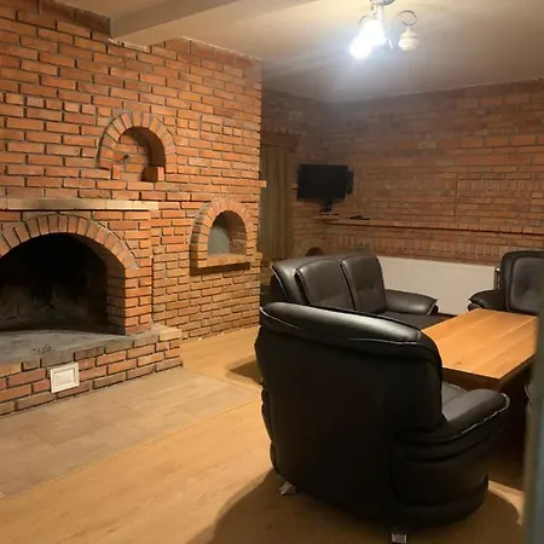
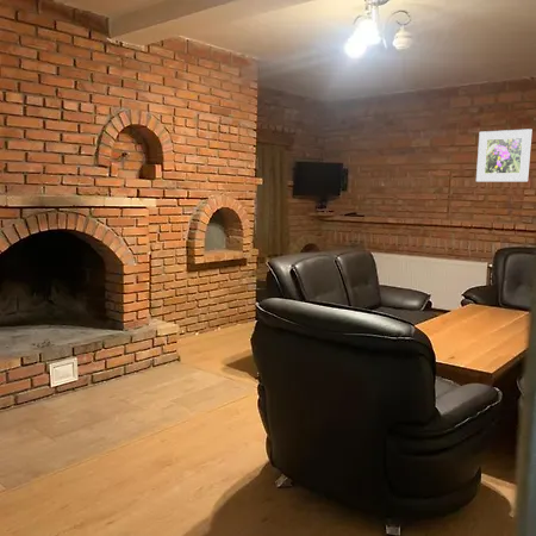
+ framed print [475,127,534,182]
